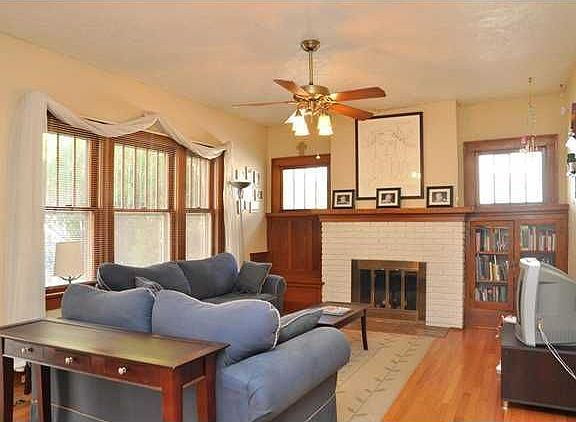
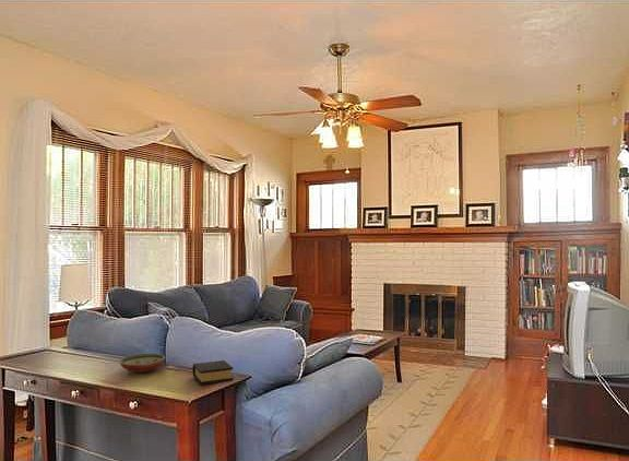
+ decorative bowl [118,353,166,374]
+ book [191,359,234,386]
